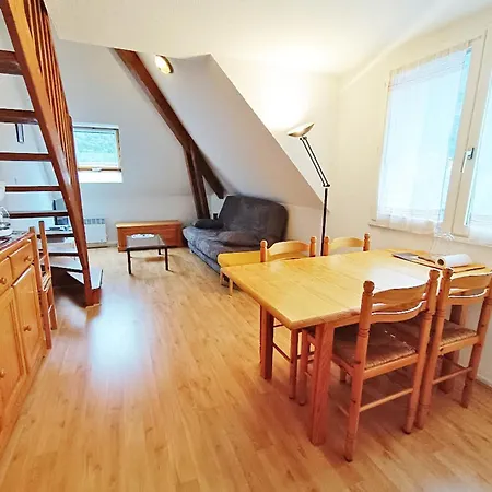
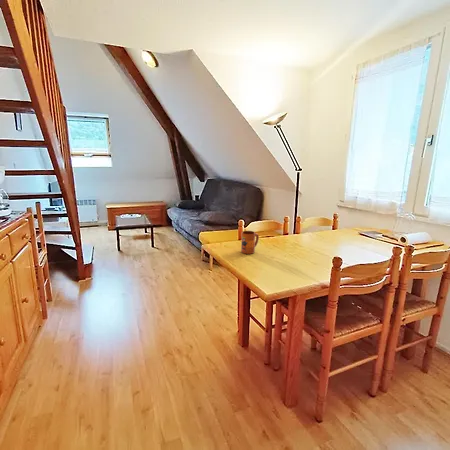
+ mug [240,230,260,255]
